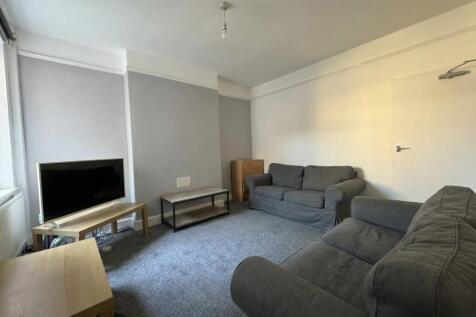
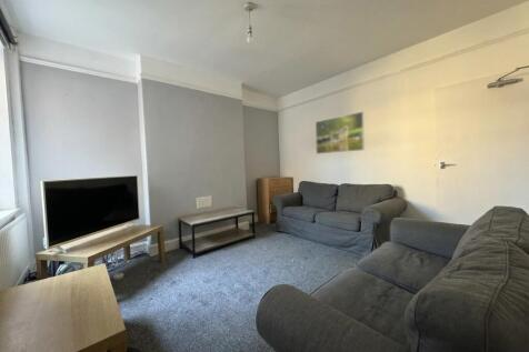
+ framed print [315,110,366,155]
